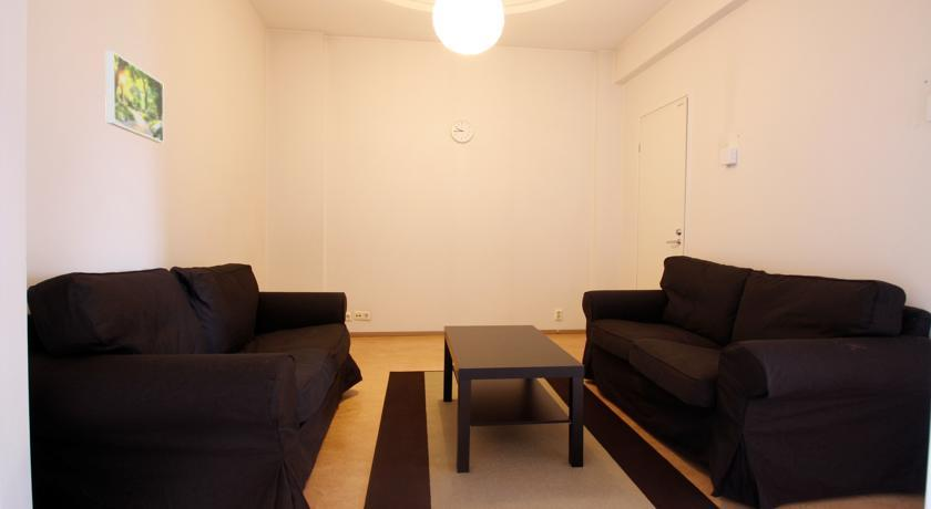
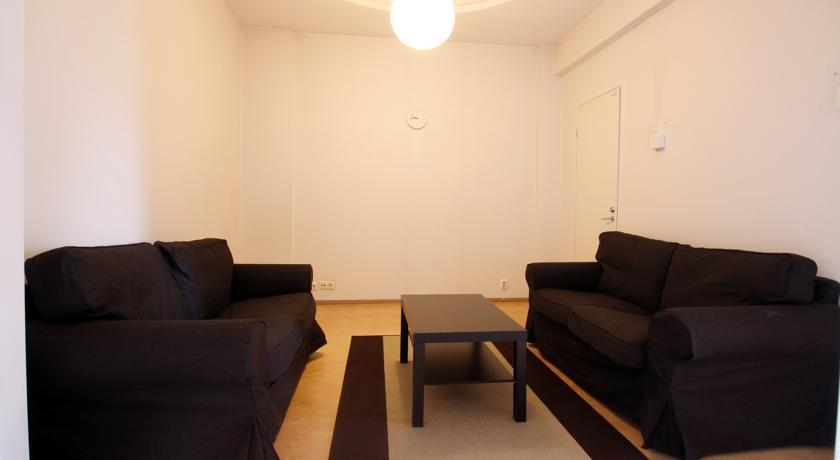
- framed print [104,50,165,144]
